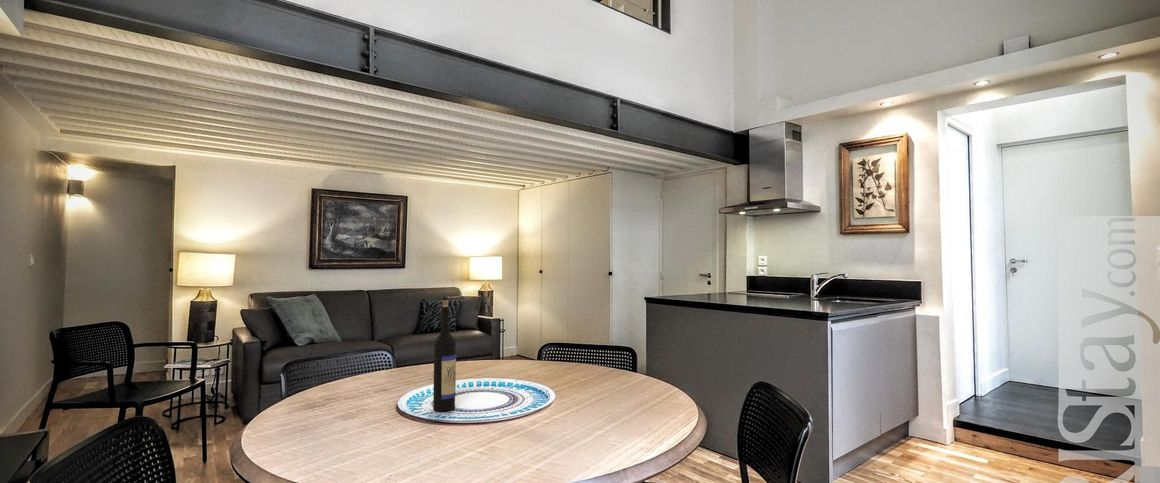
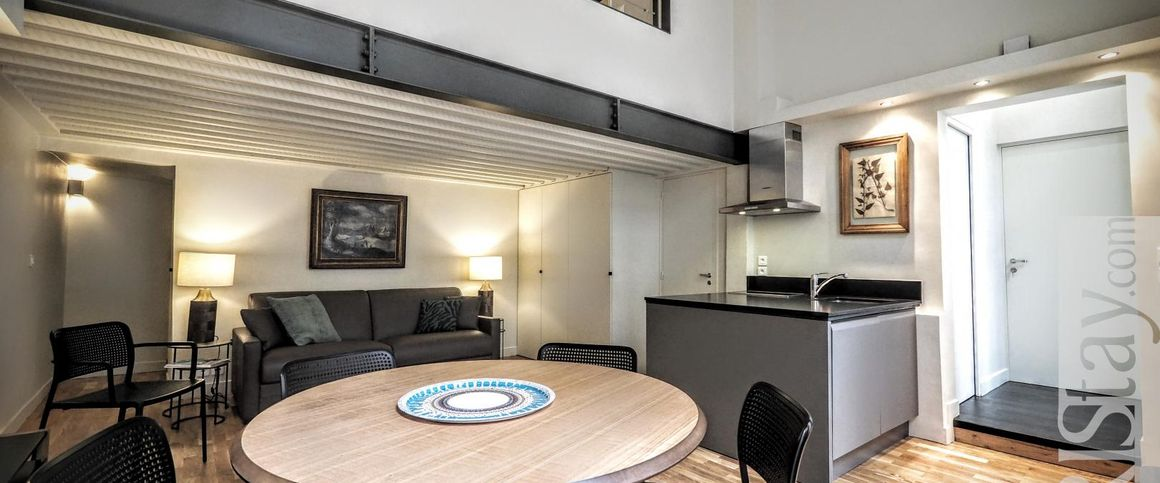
- wine bottle [432,299,457,412]
